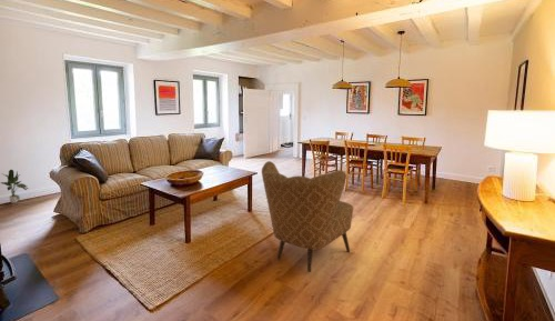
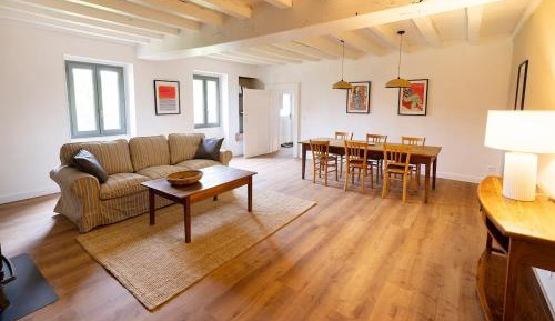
- armchair [261,160,354,273]
- potted plant [0,169,29,204]
